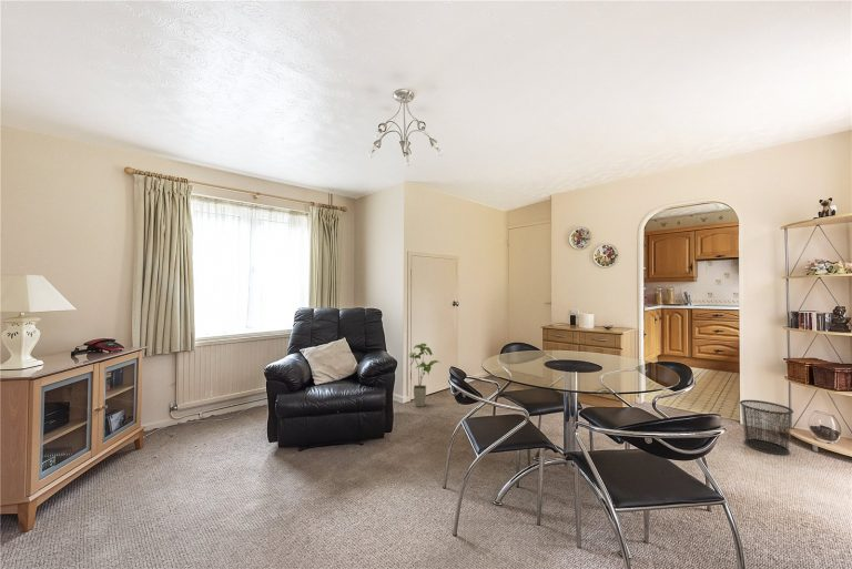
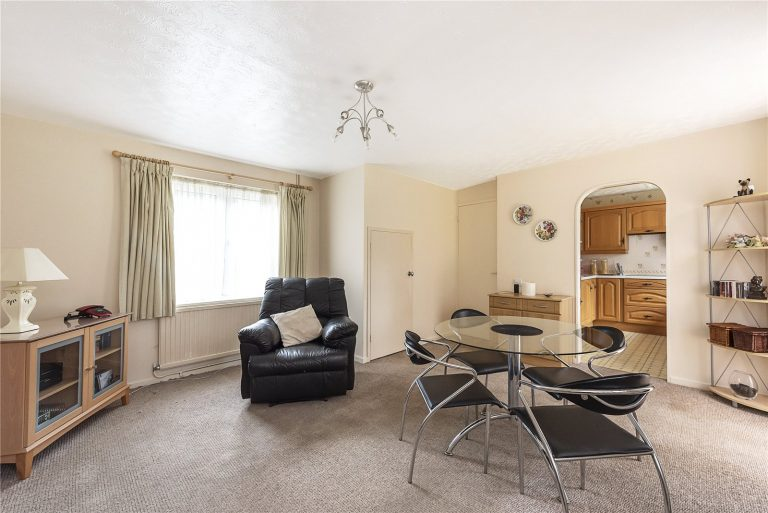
- house plant [408,343,442,407]
- waste bin [739,399,794,456]
